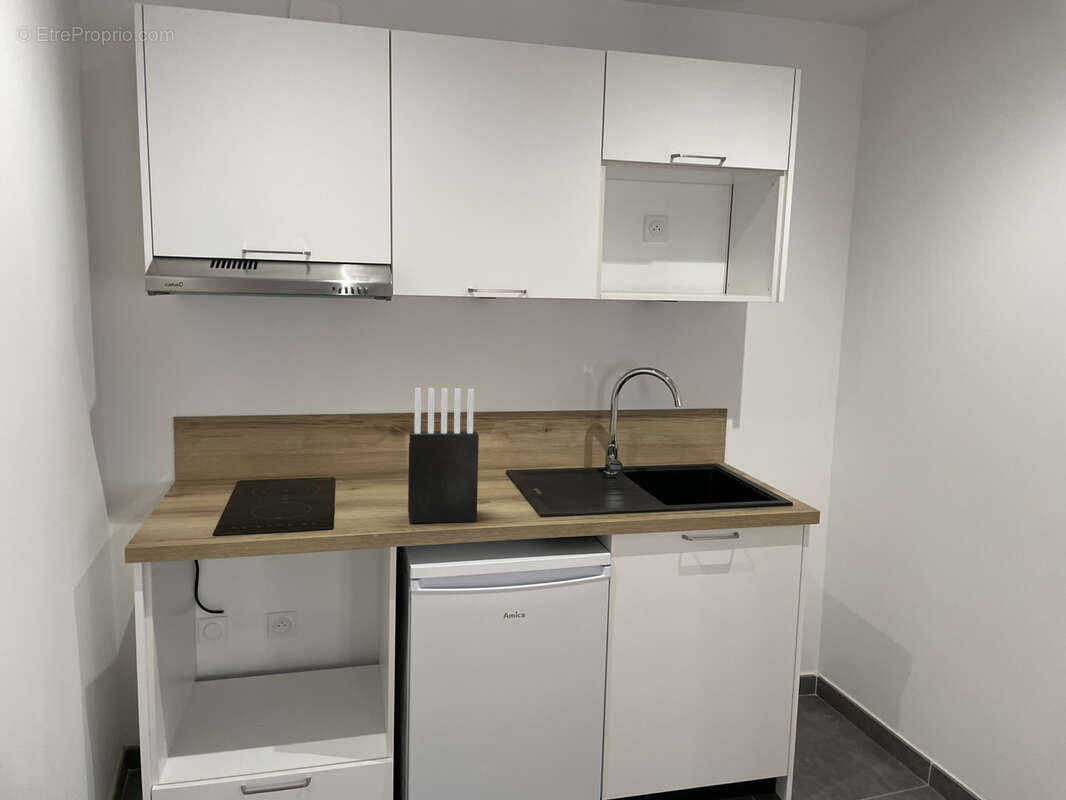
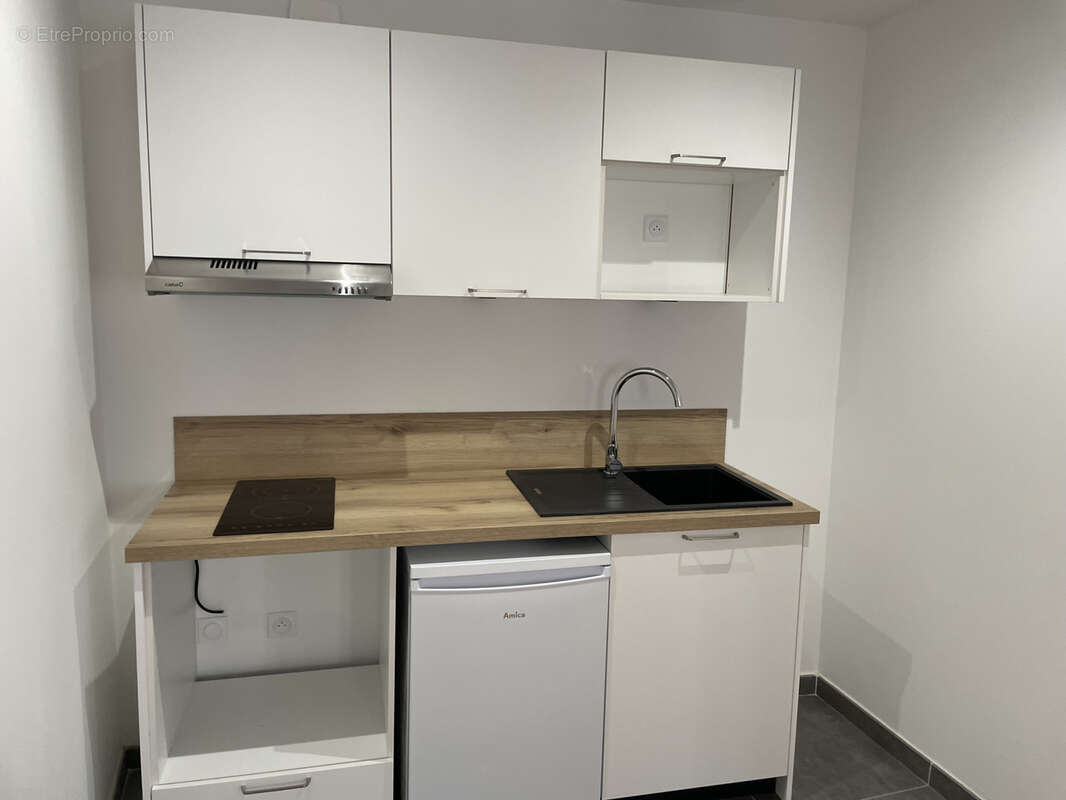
- knife block [407,387,480,524]
